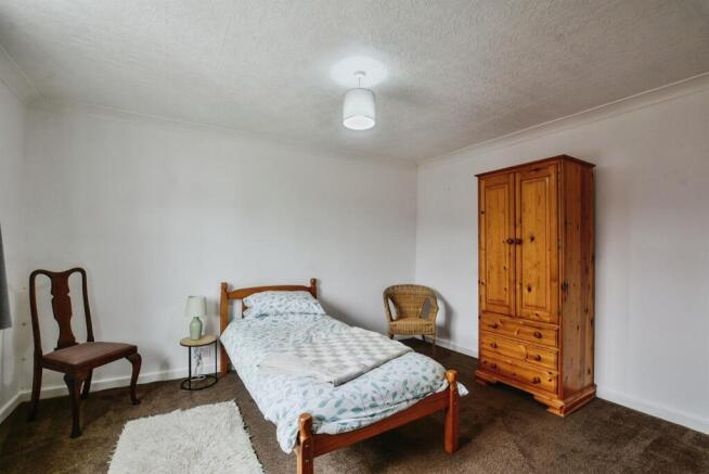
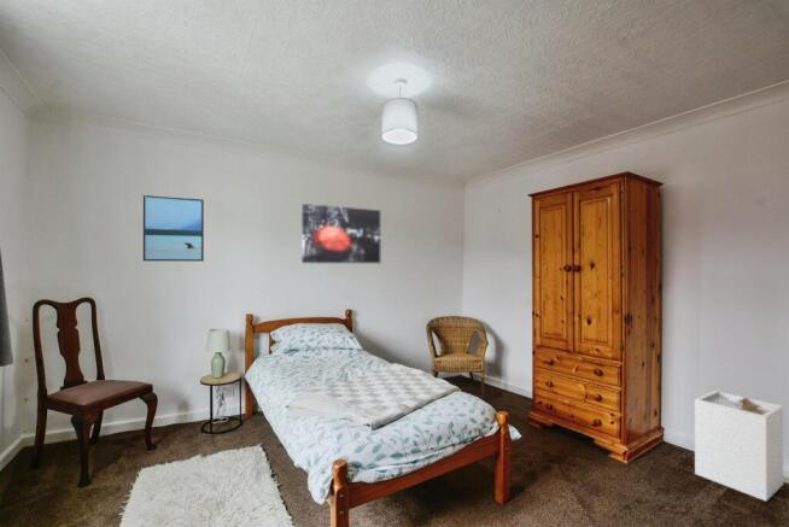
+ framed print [142,194,205,263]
+ wall art [300,203,381,264]
+ laundry hamper [694,390,784,502]
